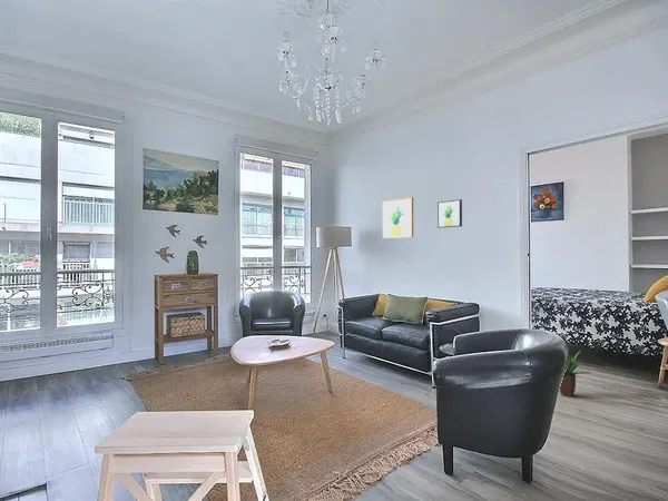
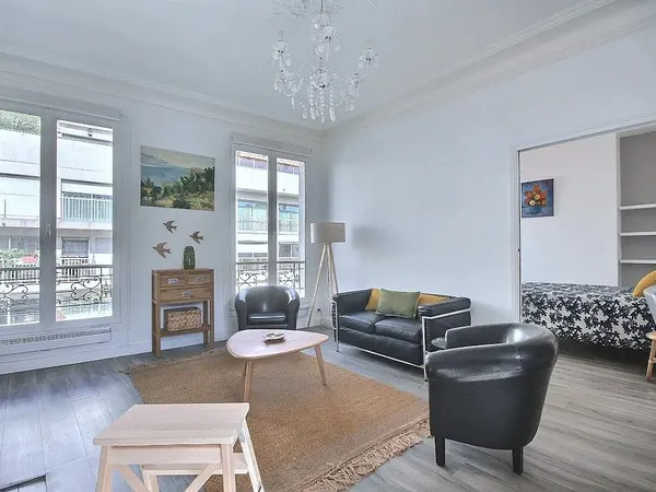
- wall art [382,196,414,239]
- potted plant [559,350,592,397]
- wall art [436,198,463,229]
